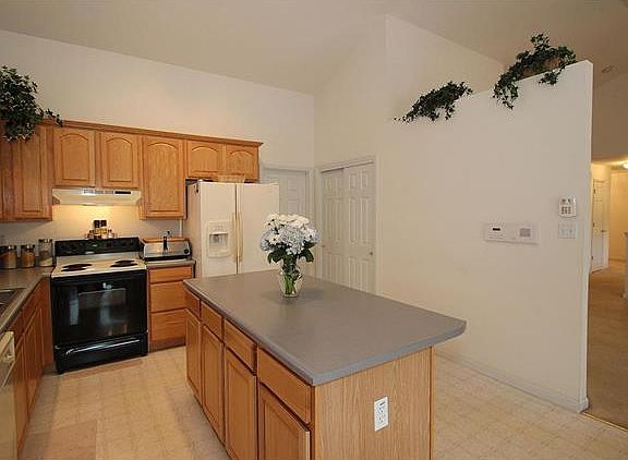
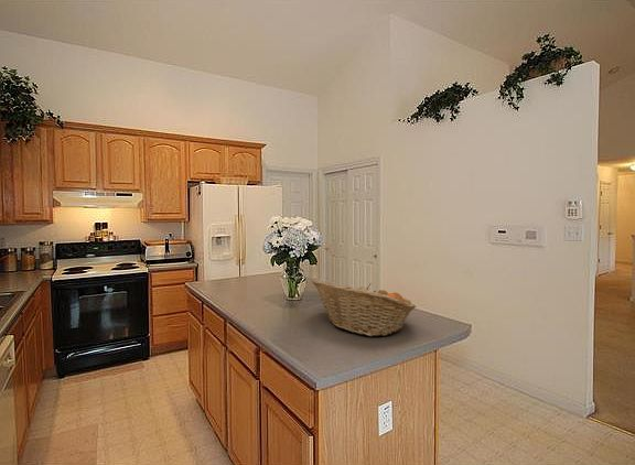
+ fruit basket [310,278,417,337]
